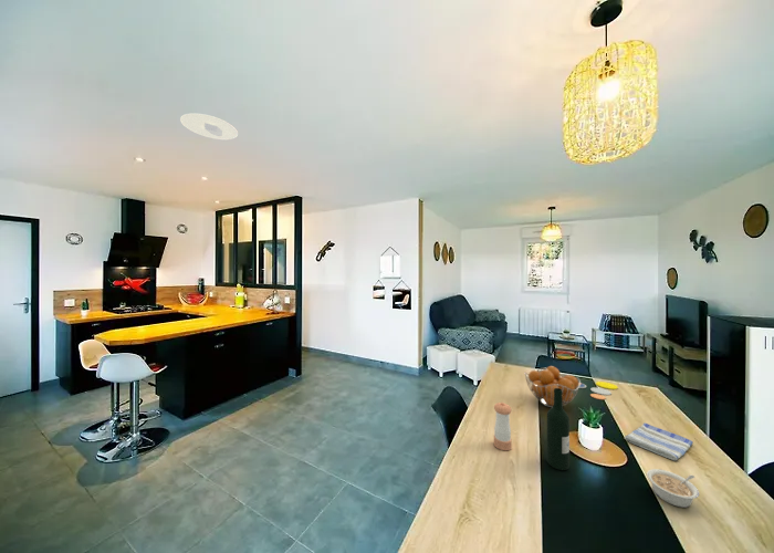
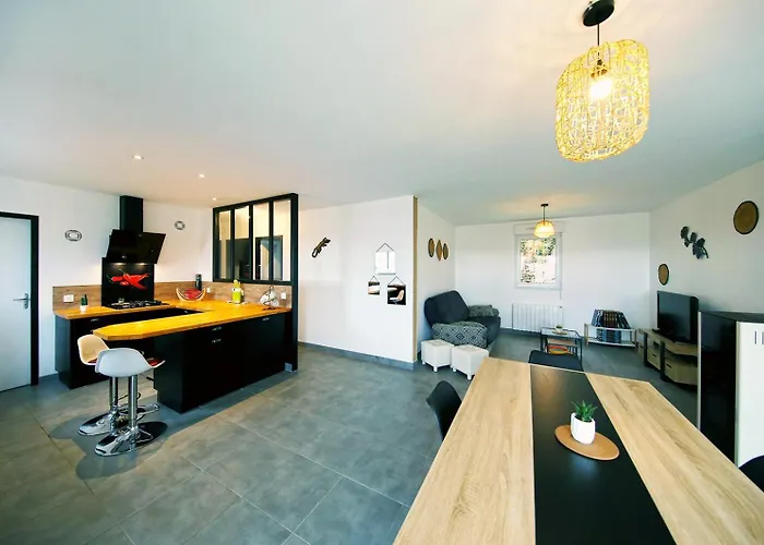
- pepper shaker [493,401,513,451]
- wine bottle [546,388,571,471]
- recessed light [179,112,239,140]
- dish towel [624,422,694,461]
- fruit basket [524,365,582,408]
- legume [646,468,700,509]
- plate [578,380,619,400]
